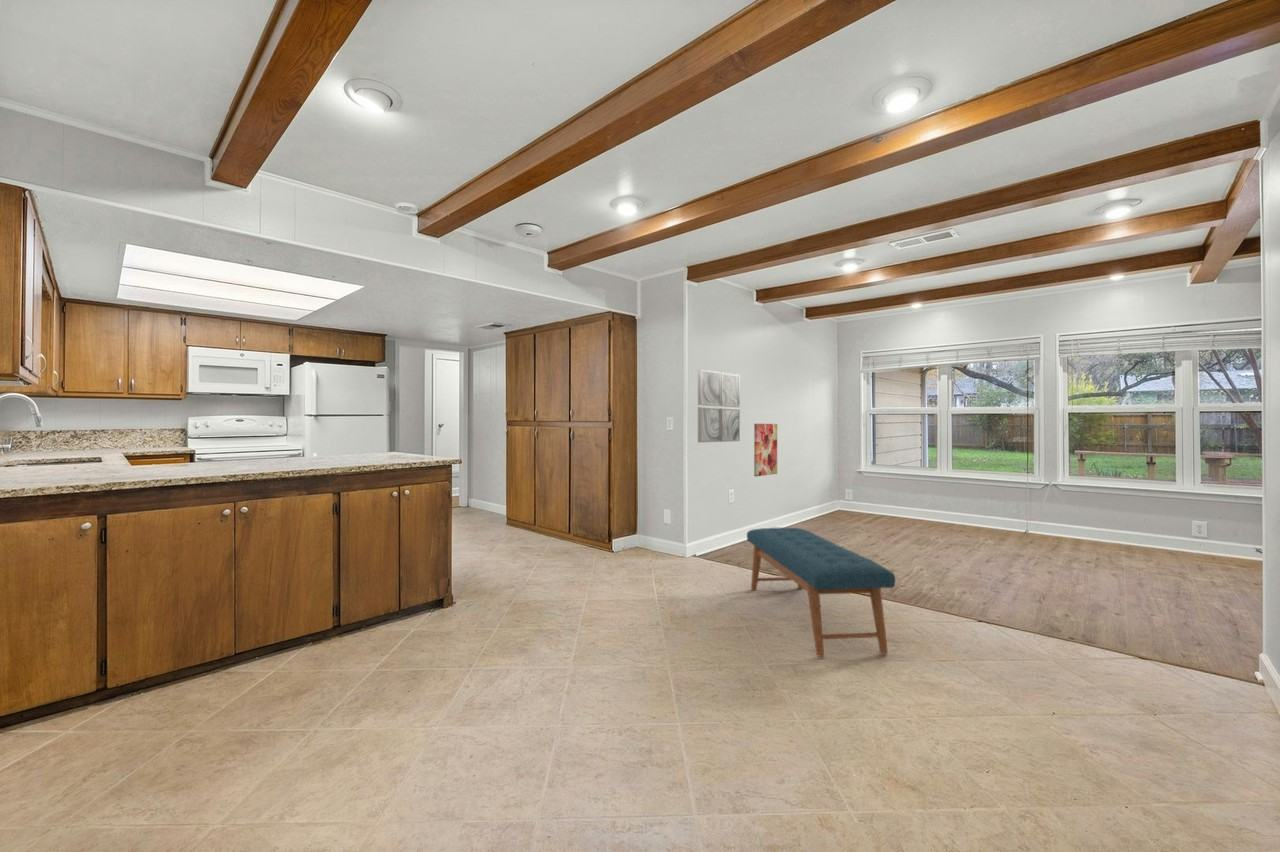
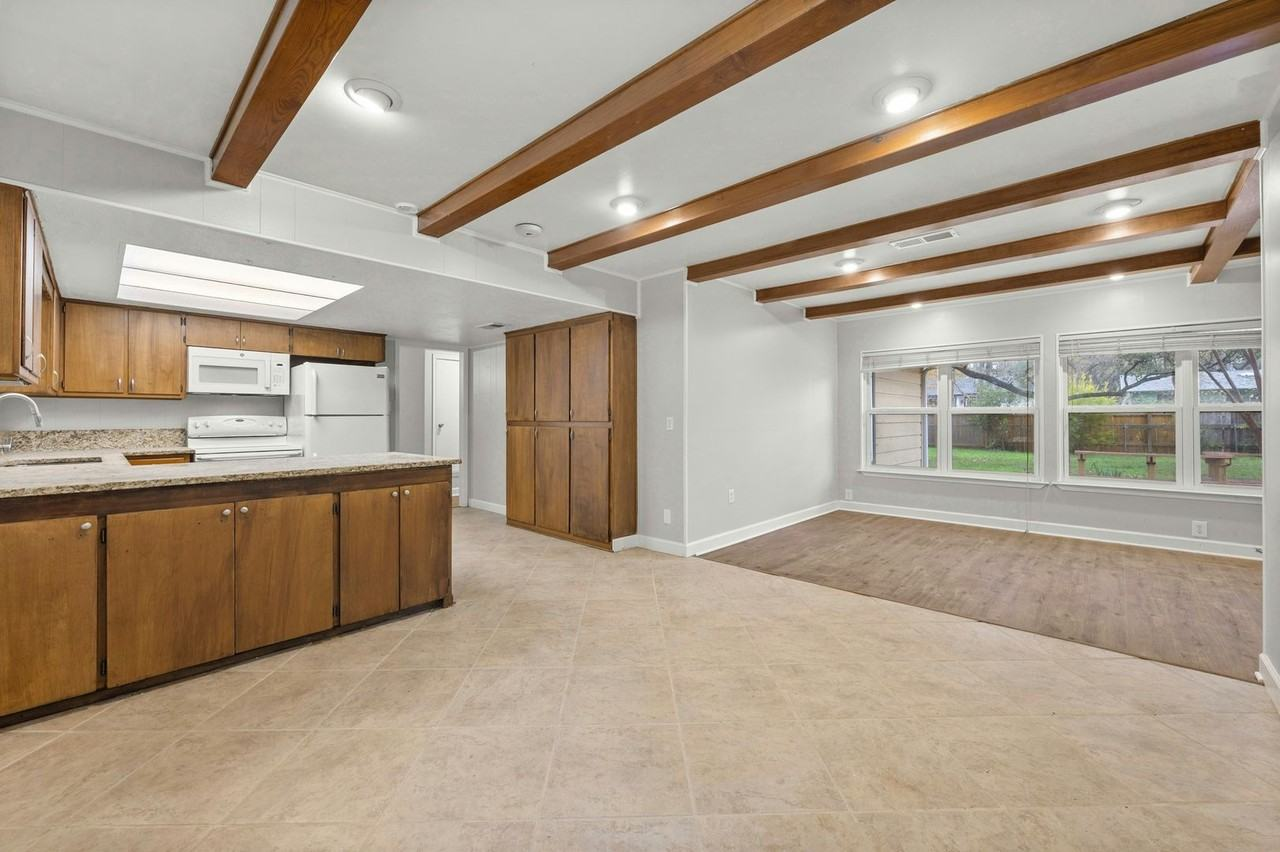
- bench [746,527,896,658]
- wall art [697,369,741,443]
- wall art [753,423,778,477]
